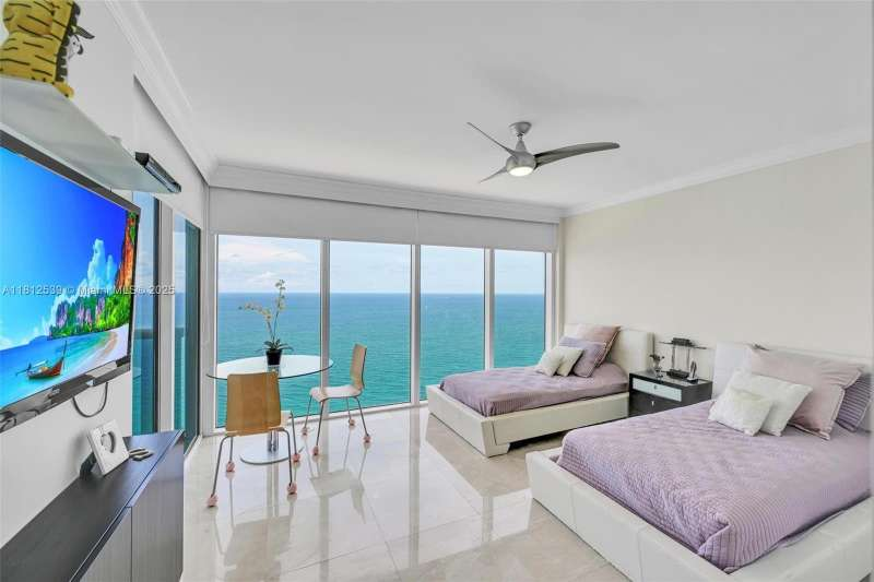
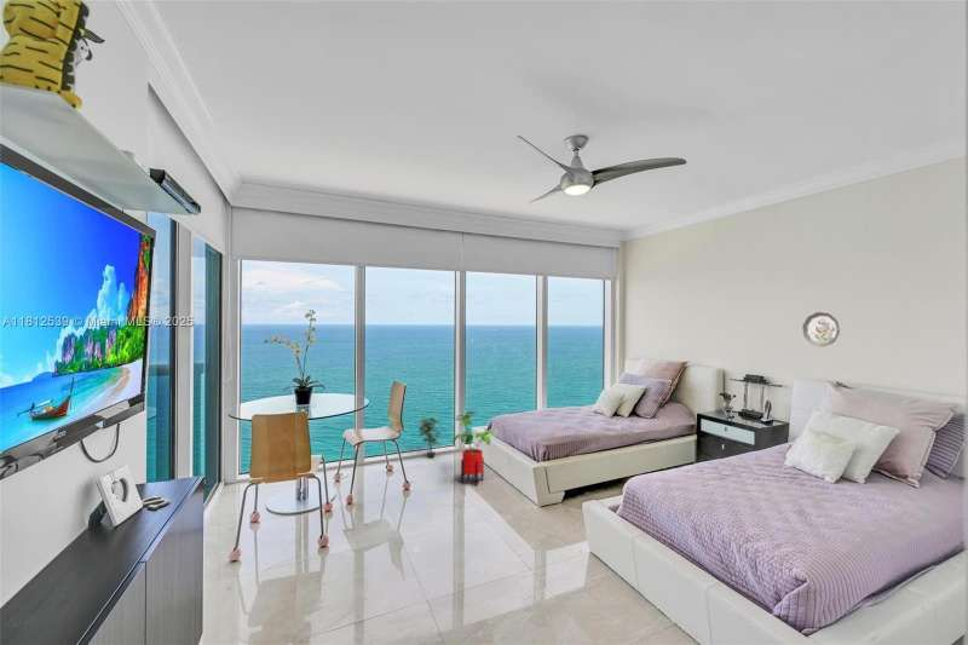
+ house plant [451,410,496,486]
+ decorative plate [801,311,841,349]
+ potted plant [417,411,443,457]
